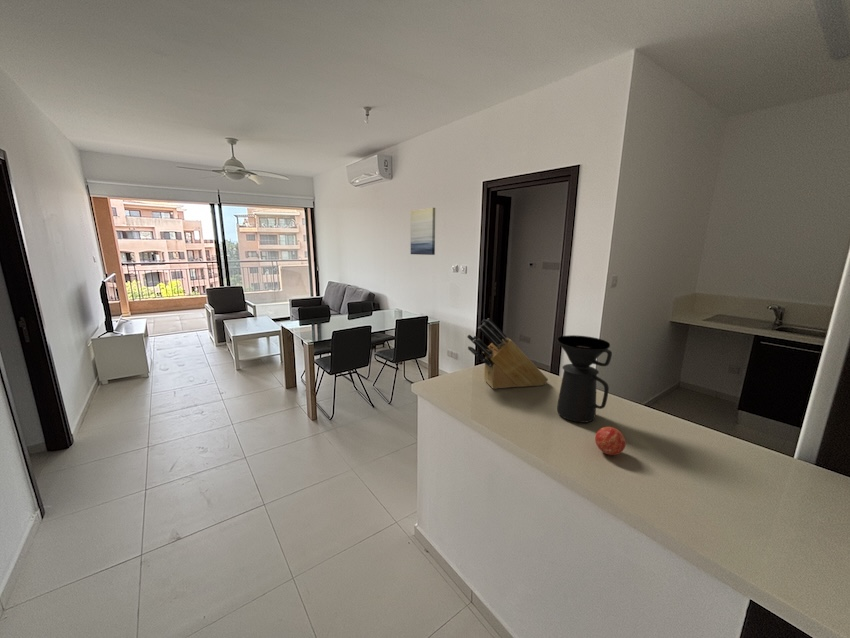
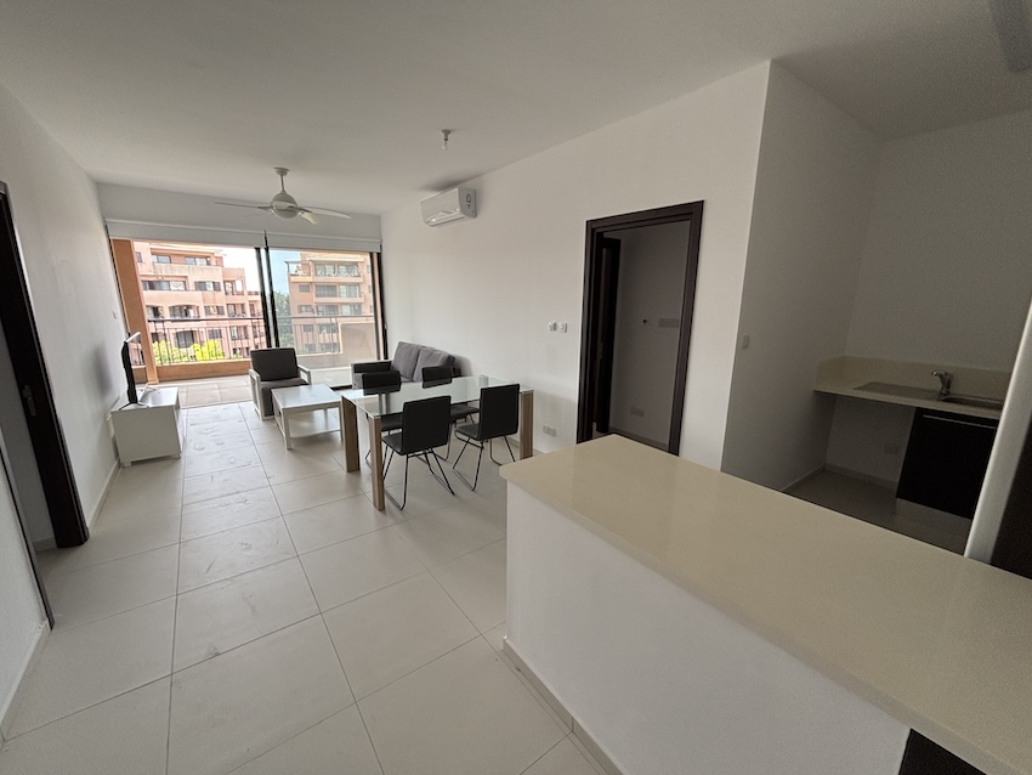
- apple [594,426,627,456]
- coffee maker [556,334,613,424]
- wall art [410,207,436,256]
- knife block [466,317,549,390]
